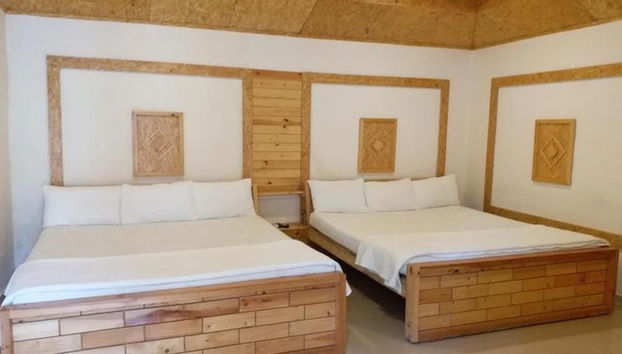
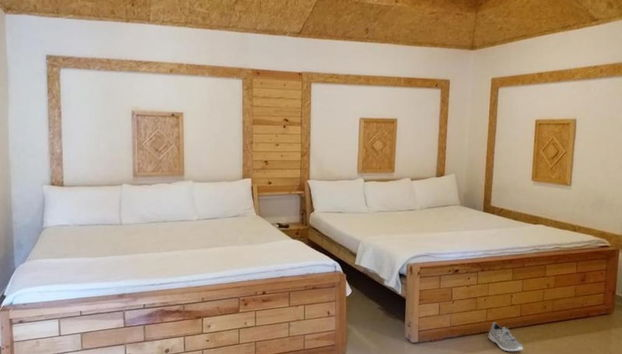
+ sneaker [488,321,524,352]
